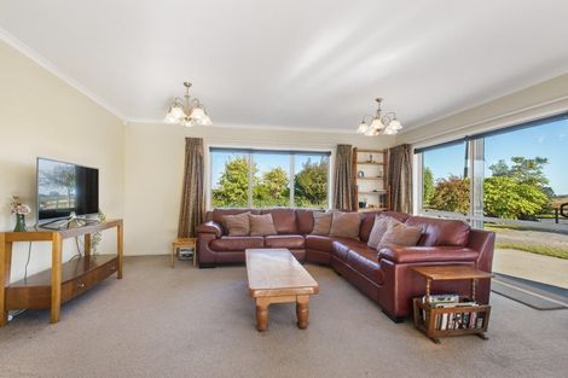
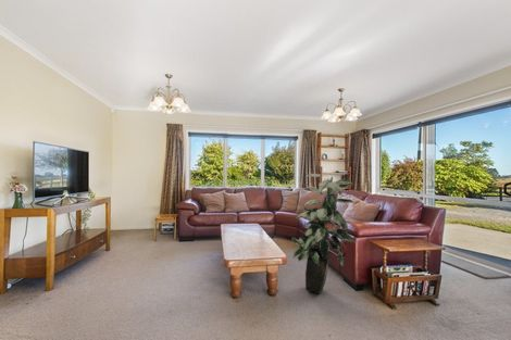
+ indoor plant [290,173,357,295]
